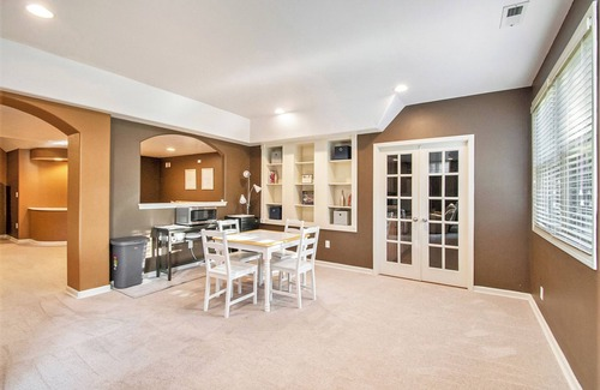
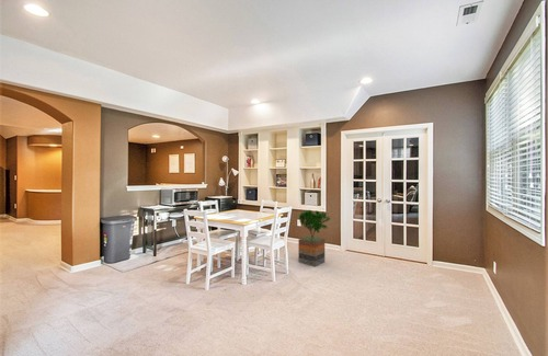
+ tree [297,209,331,267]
